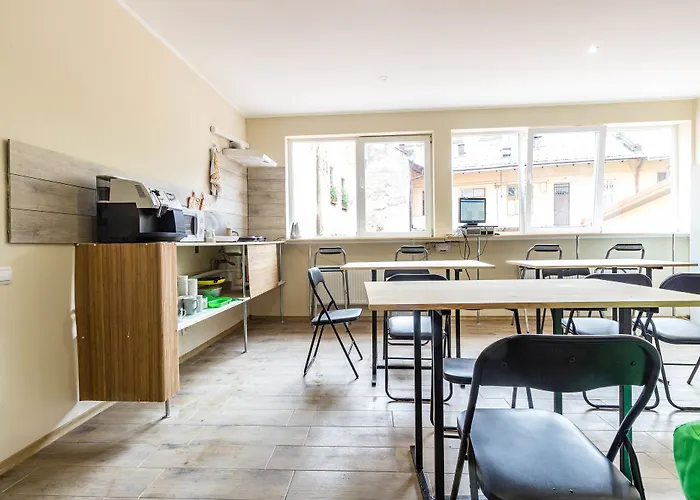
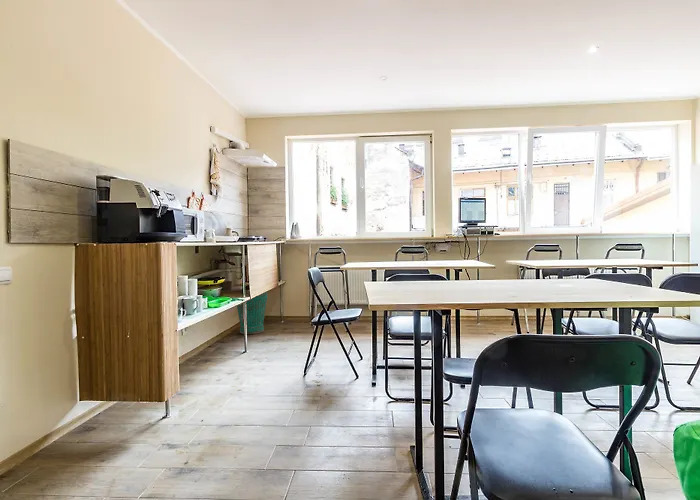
+ trash can [236,291,269,335]
